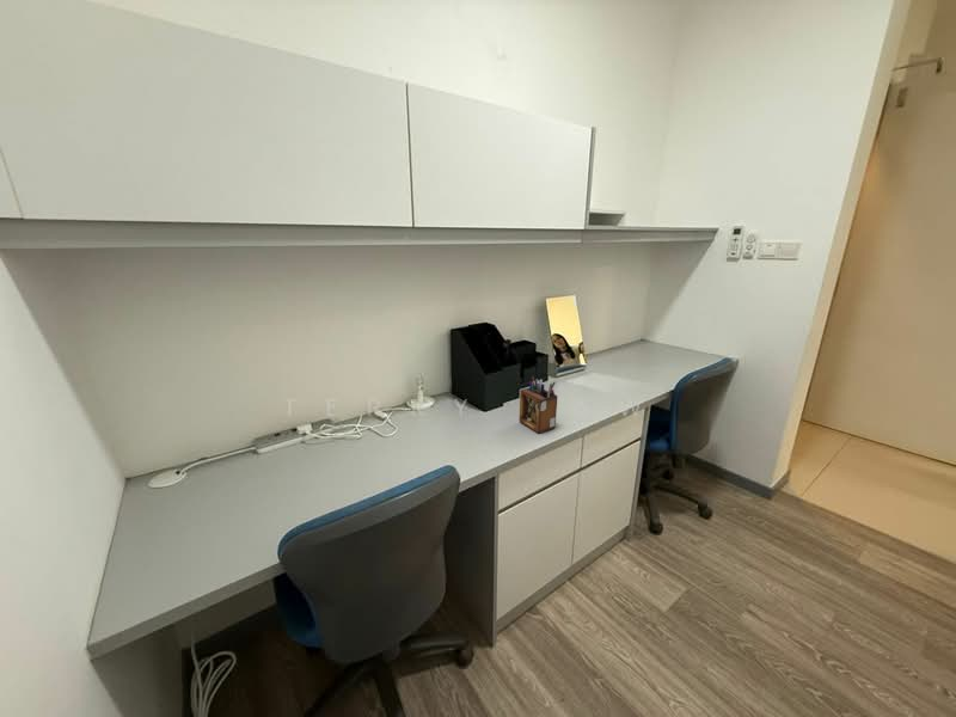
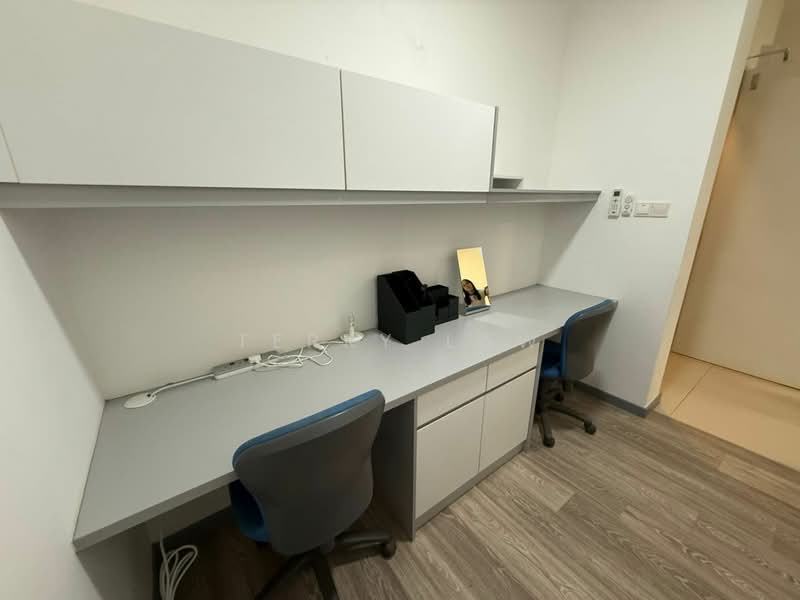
- desk organizer [519,375,558,434]
